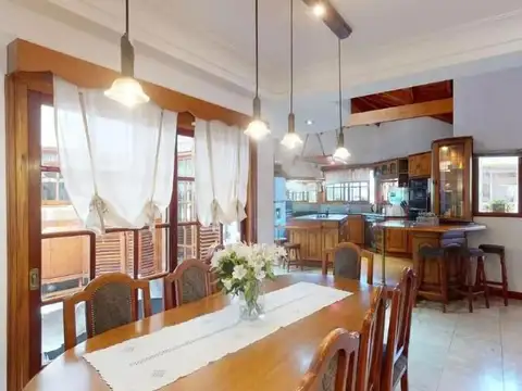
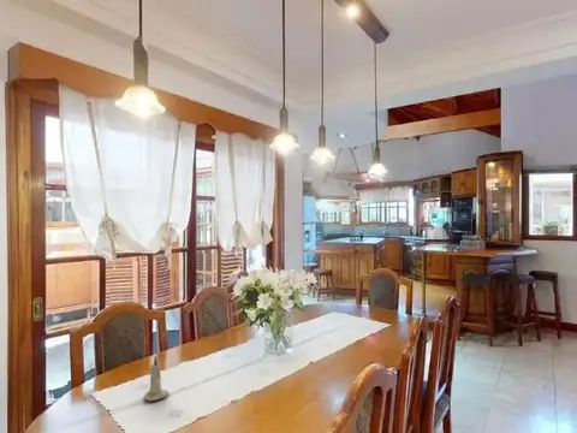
+ candle [142,355,169,402]
